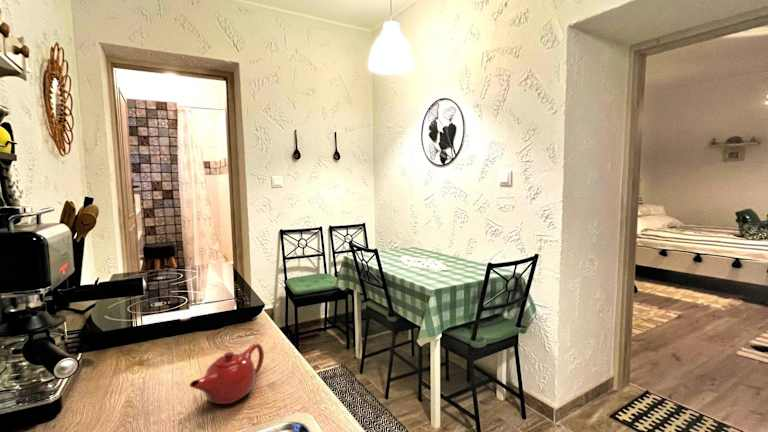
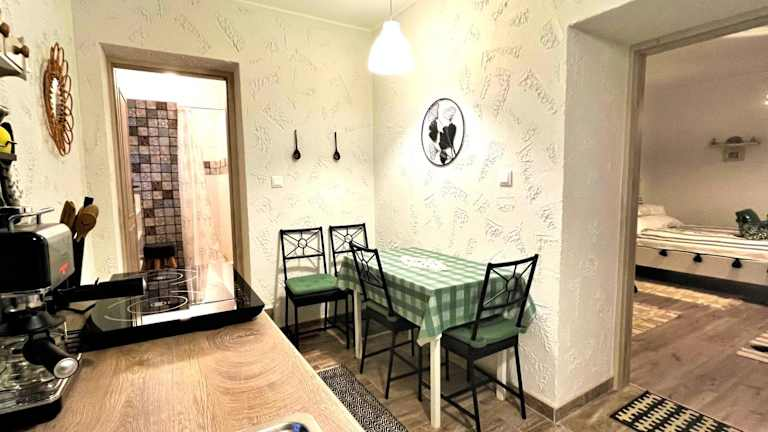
- teapot [188,342,265,405]
